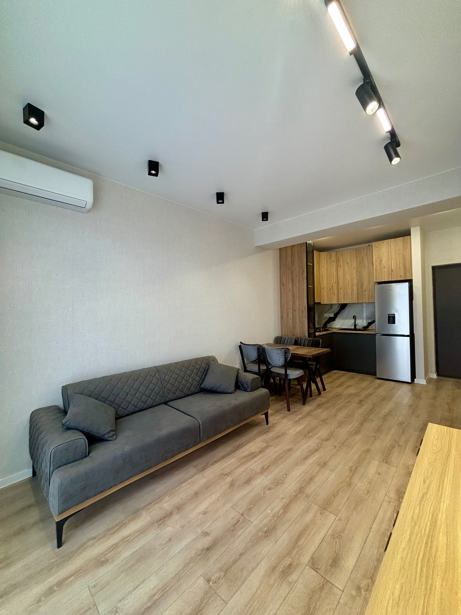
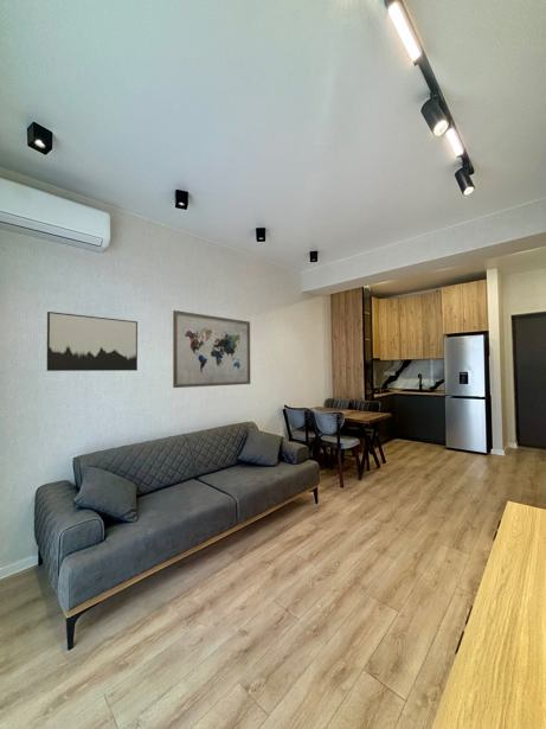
+ wall art [46,311,139,372]
+ wall art [172,309,251,389]
